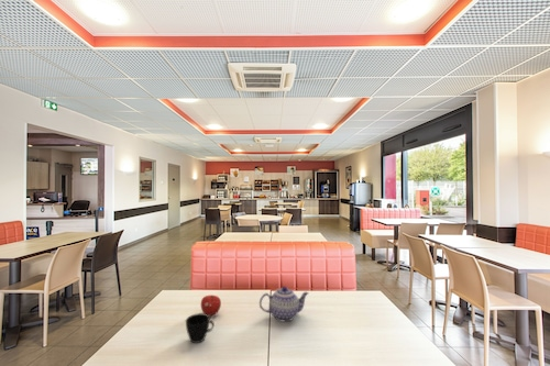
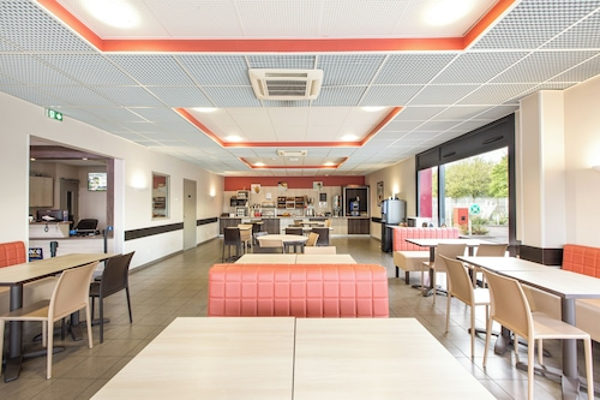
- cup [185,312,216,344]
- fruit [200,295,222,317]
- teapot [258,286,309,322]
